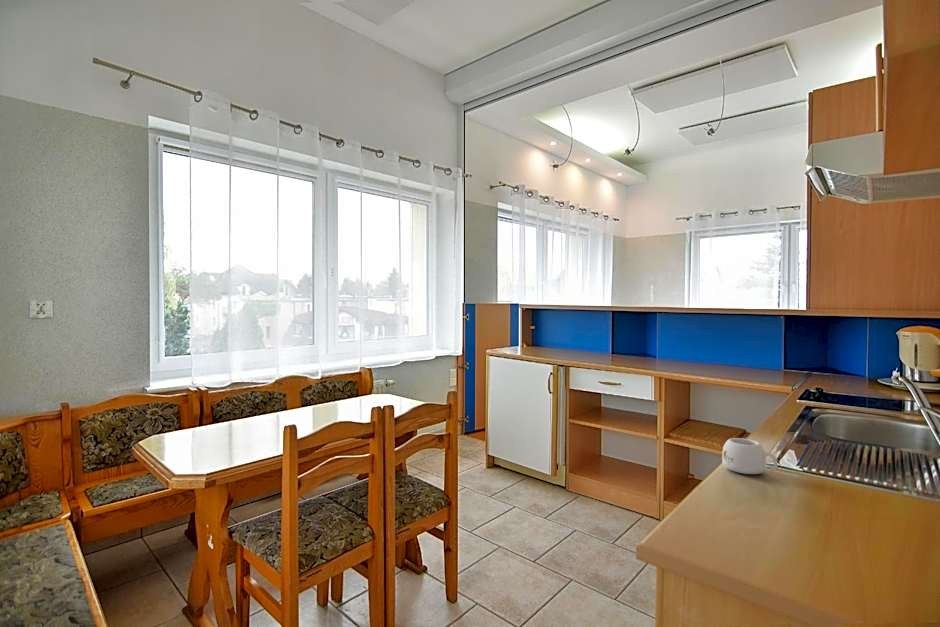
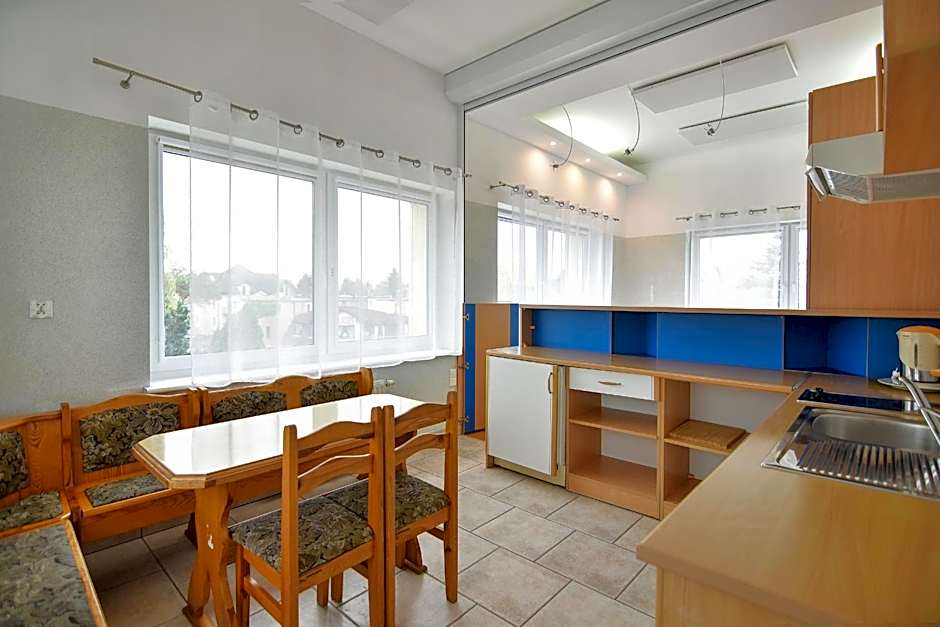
- mug [721,437,779,475]
